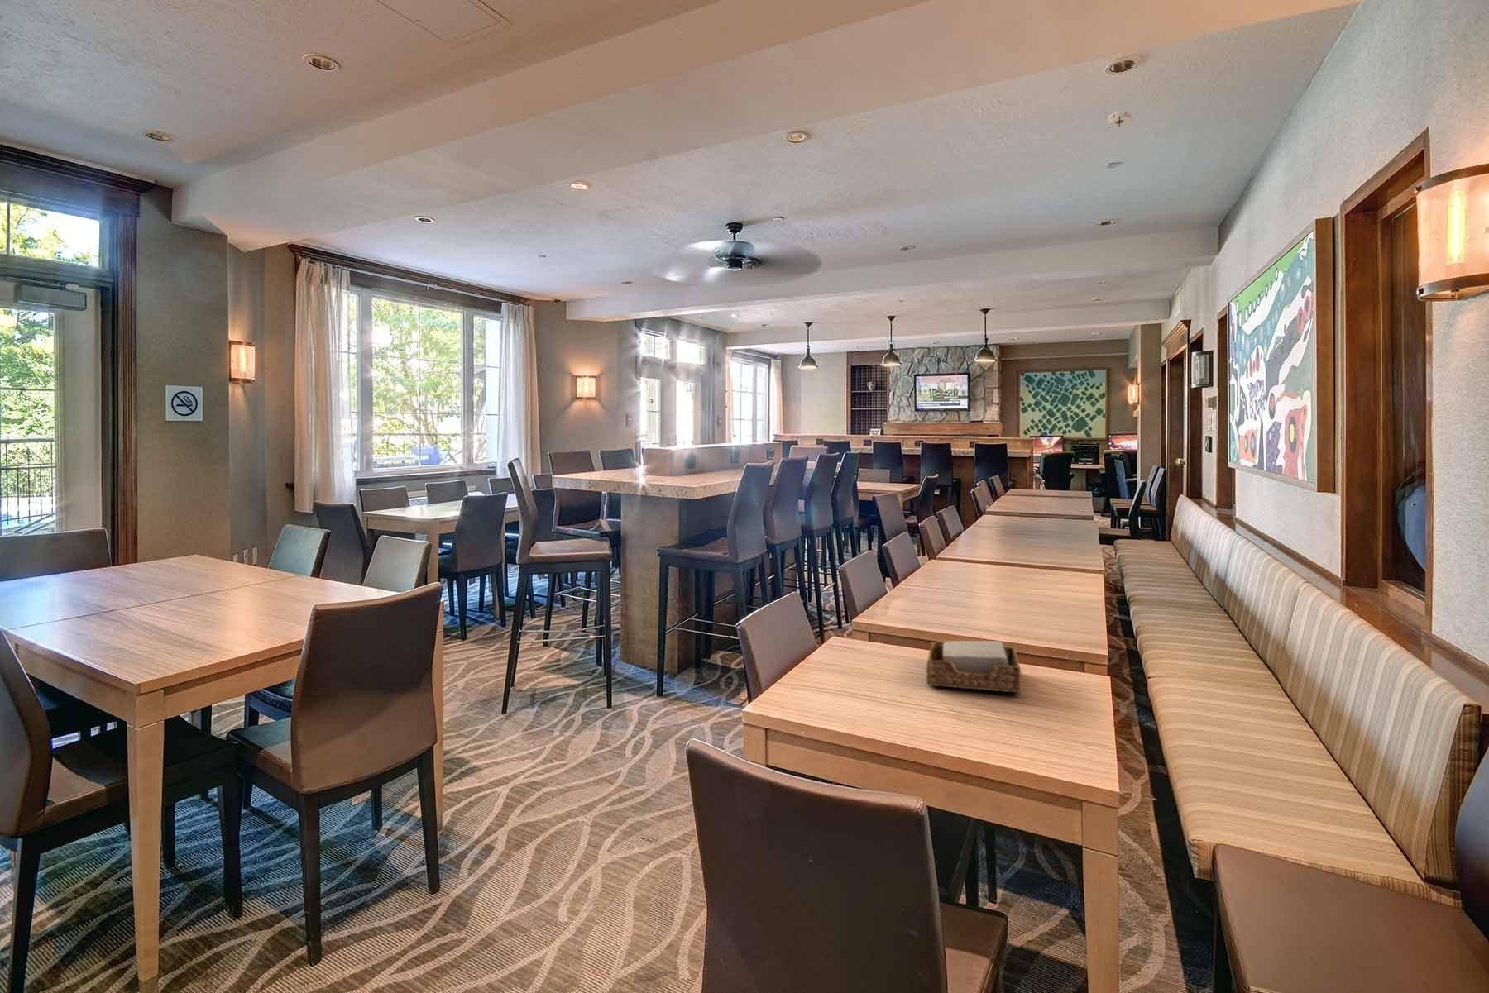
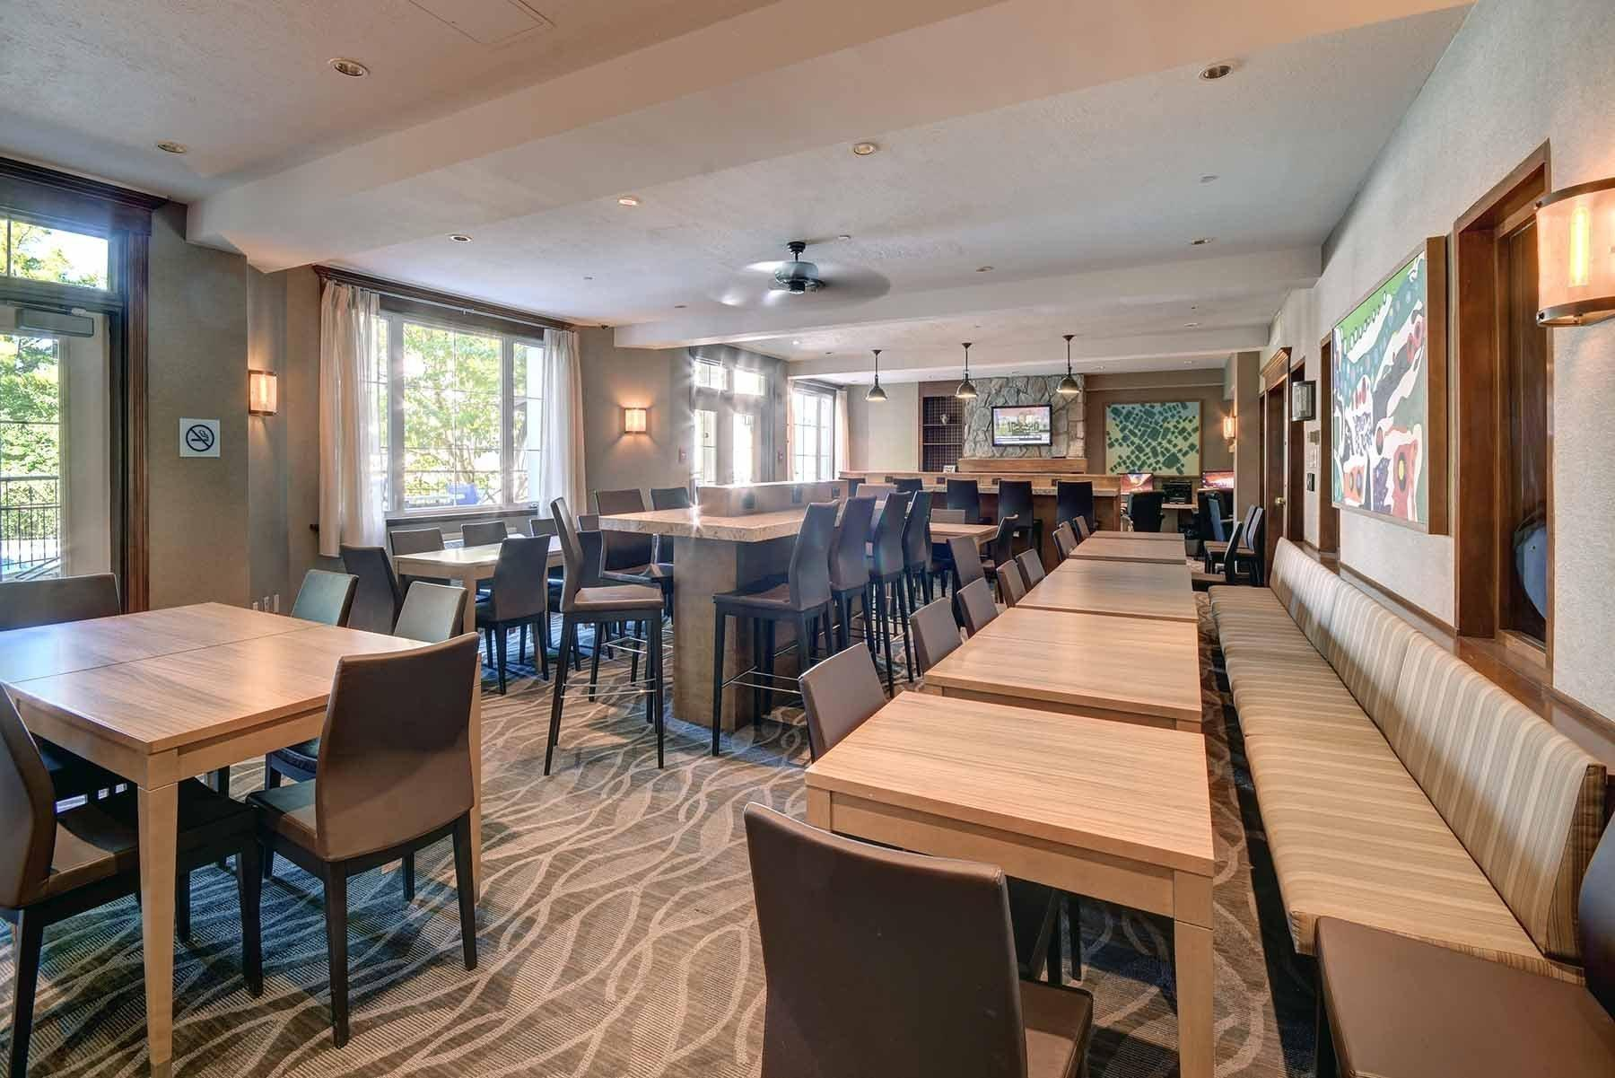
- napkin holder [926,639,1022,694]
- smoke detector [1104,110,1134,132]
